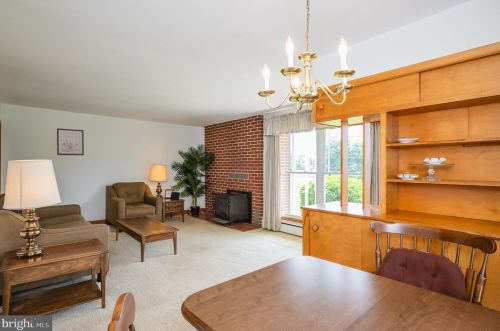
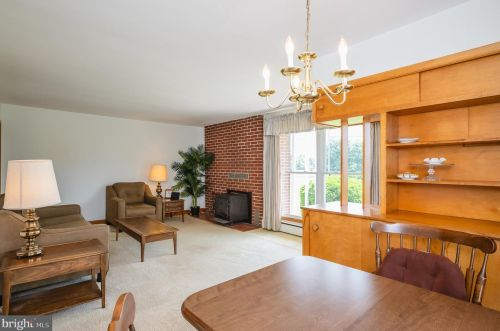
- wall art [56,127,85,156]
